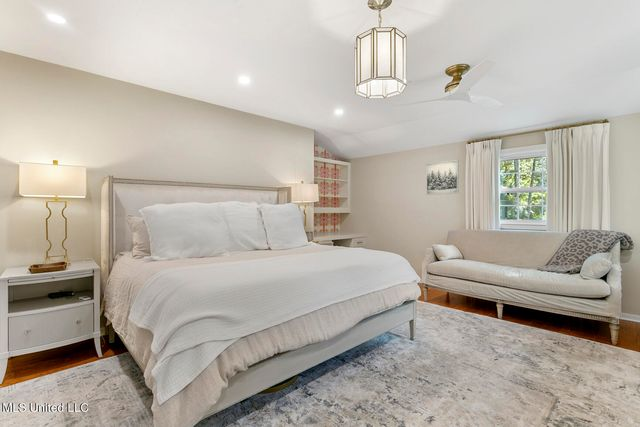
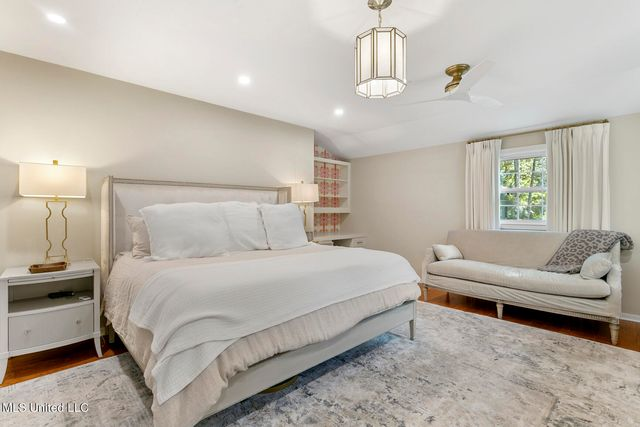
- wall art [425,159,460,196]
